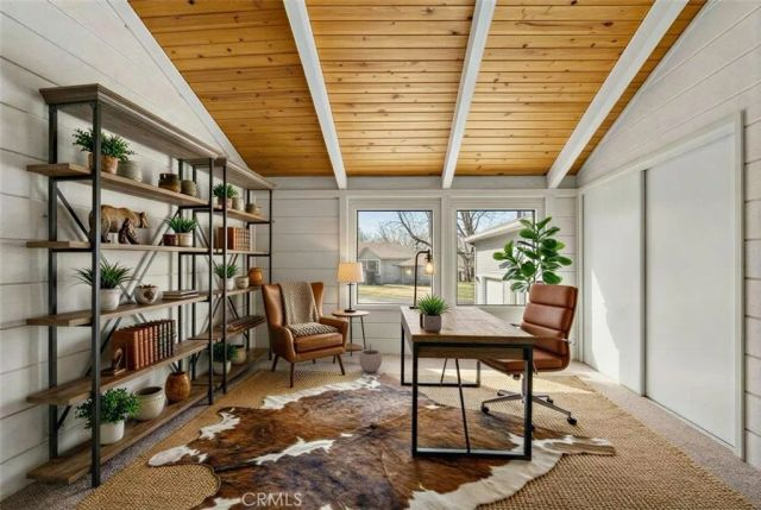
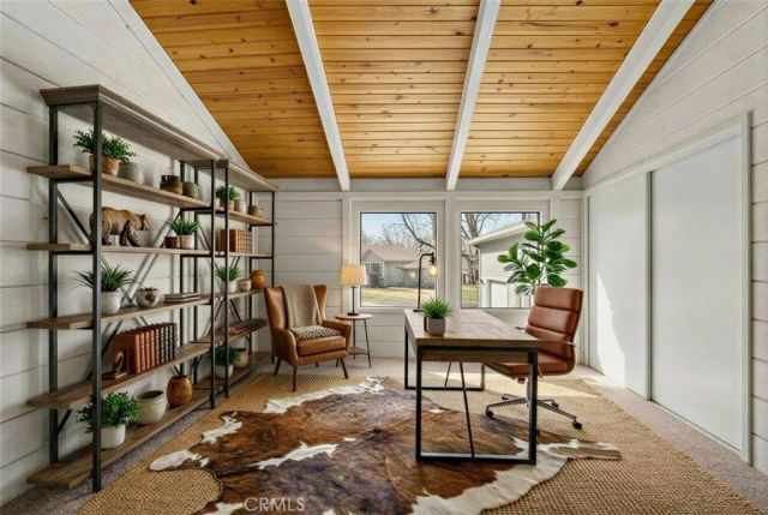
- plant pot [358,342,383,373]
